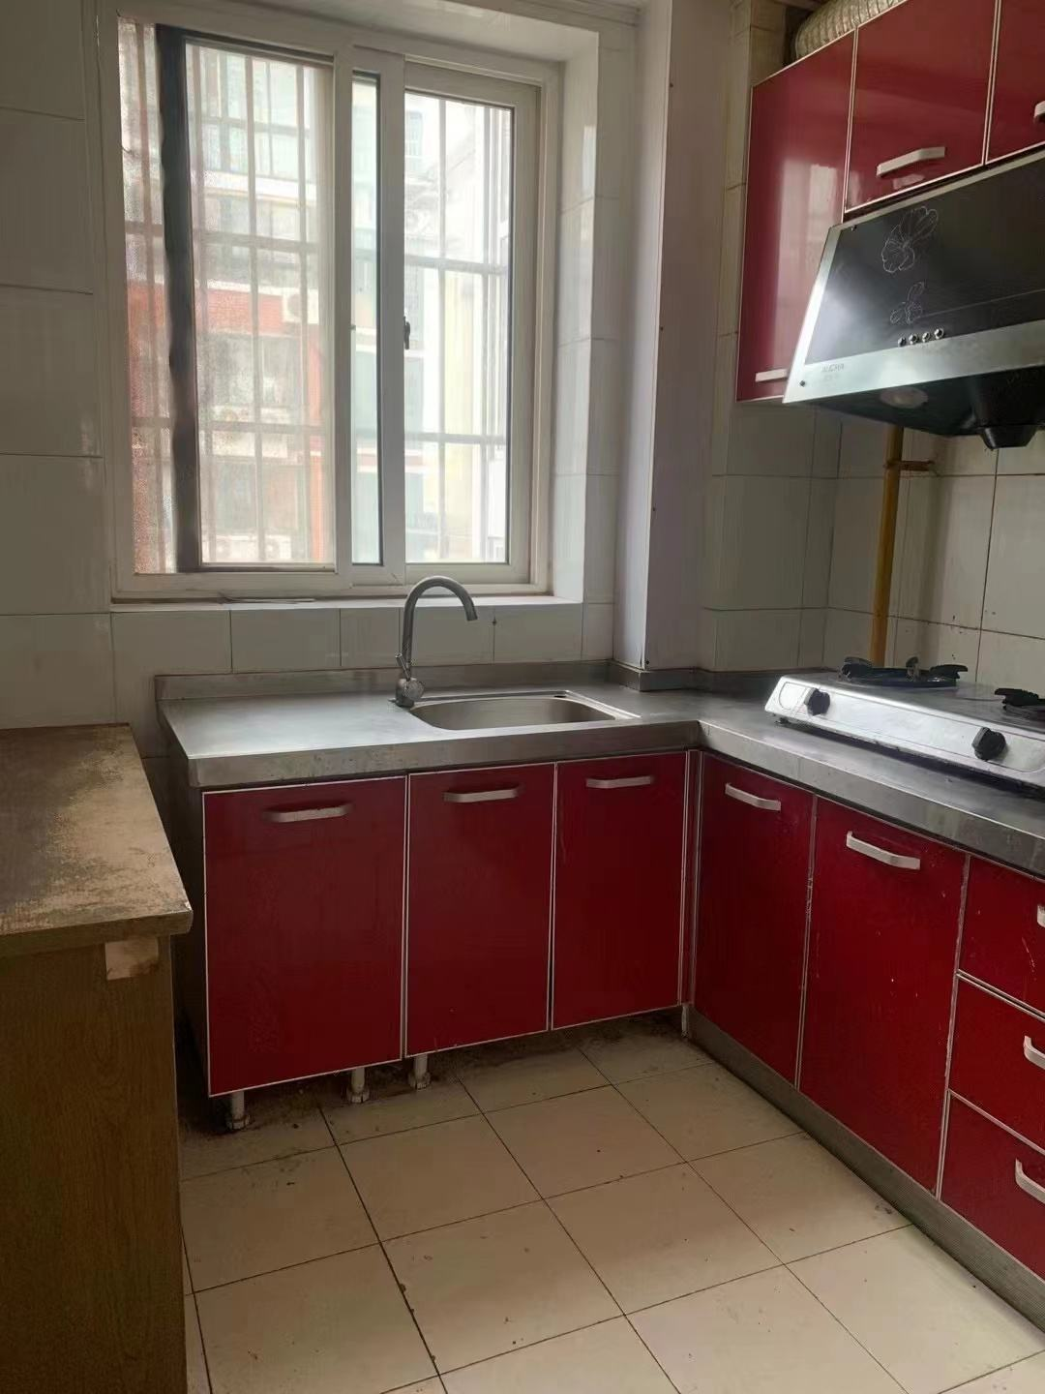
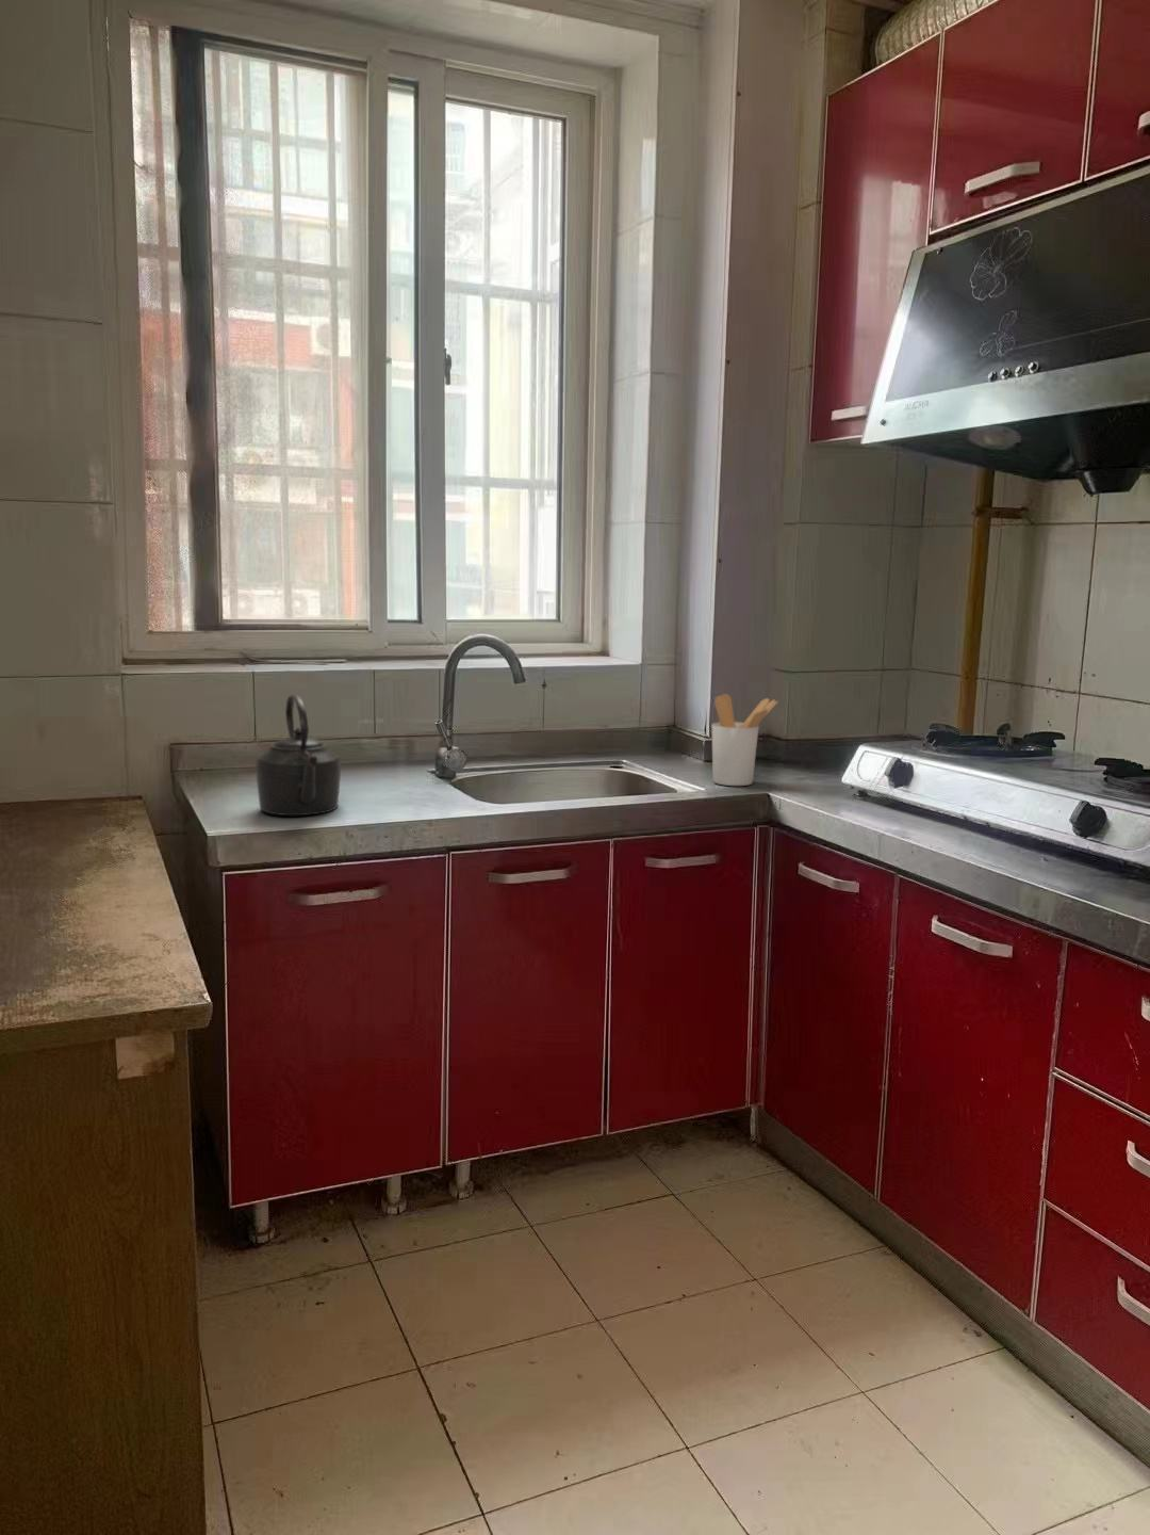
+ utensil holder [710,693,778,787]
+ kettle [255,694,342,817]
